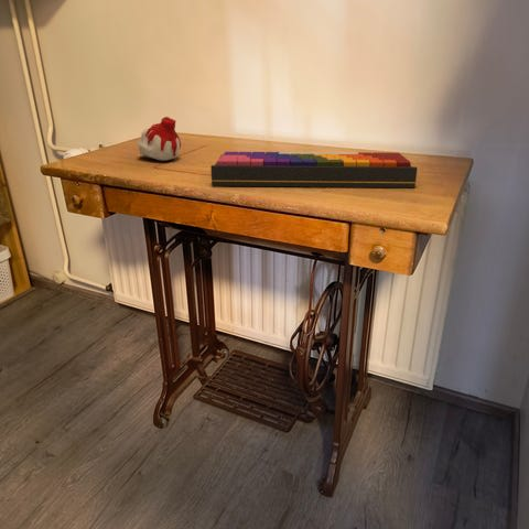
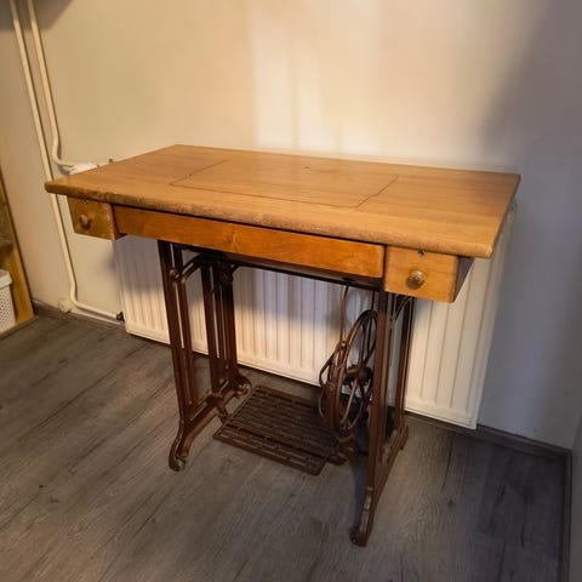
- computer keyboard [209,151,419,188]
- candle [137,116,182,162]
